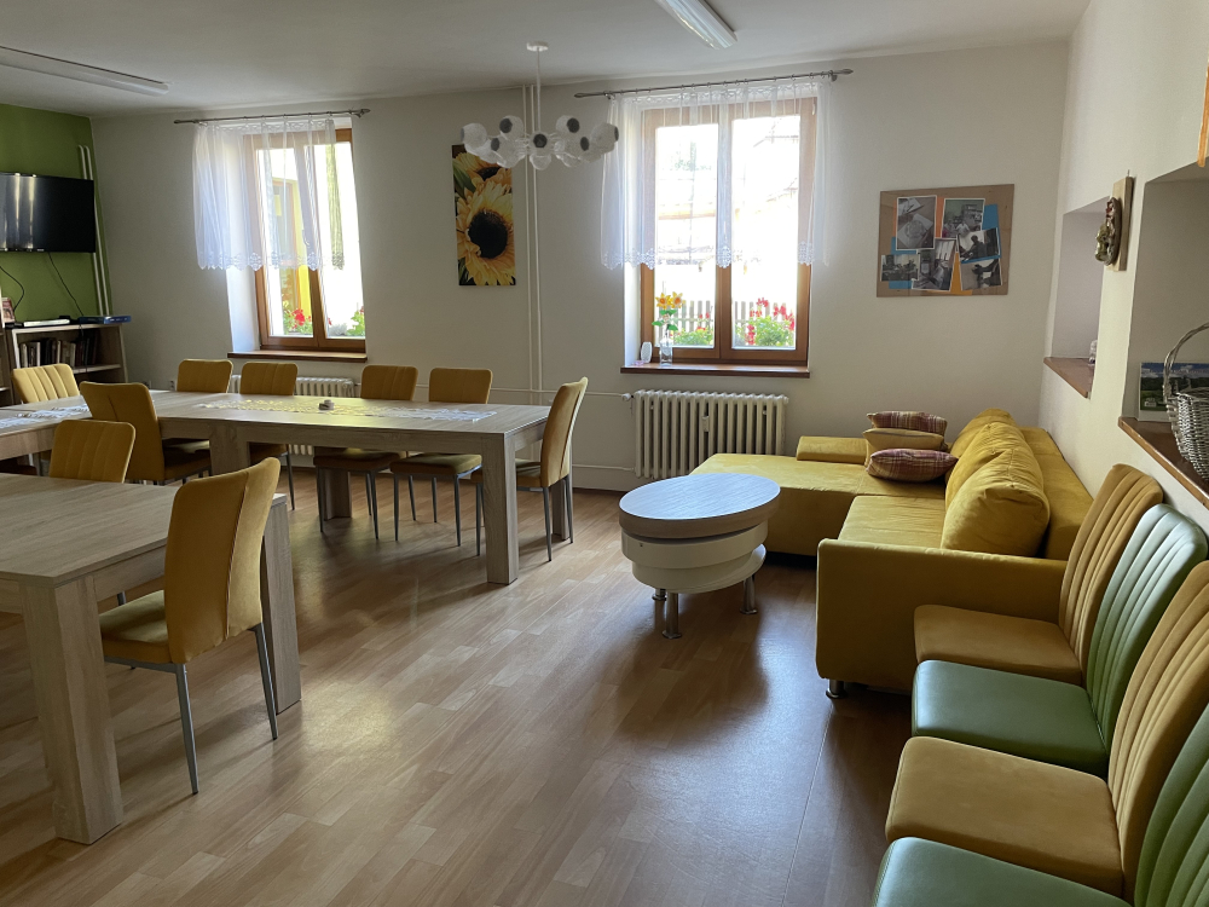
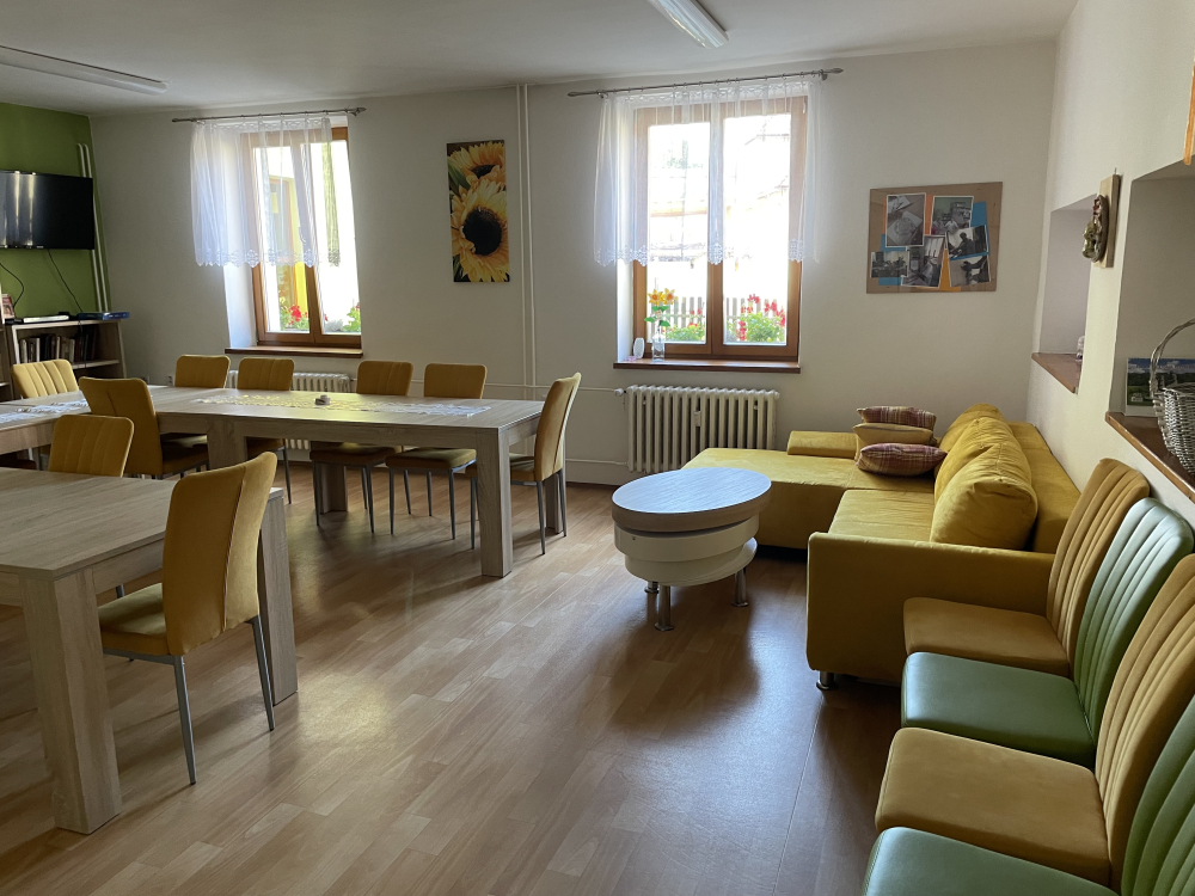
- chandelier [459,40,620,171]
